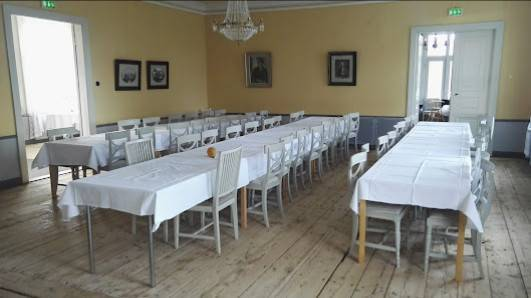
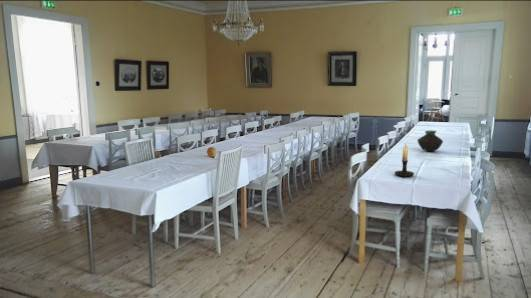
+ candle holder [394,141,415,178]
+ vase [416,130,444,152]
